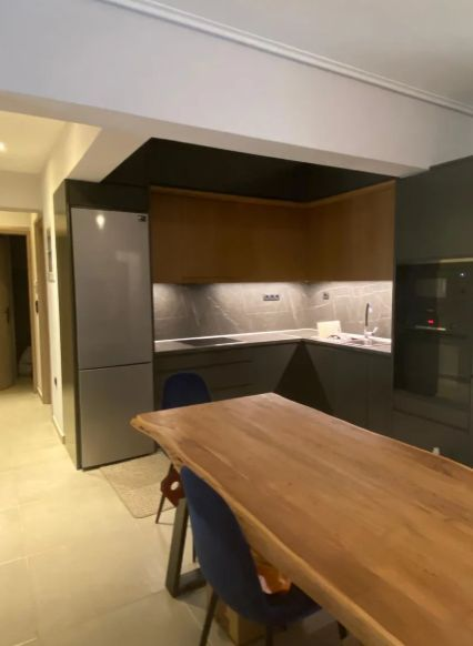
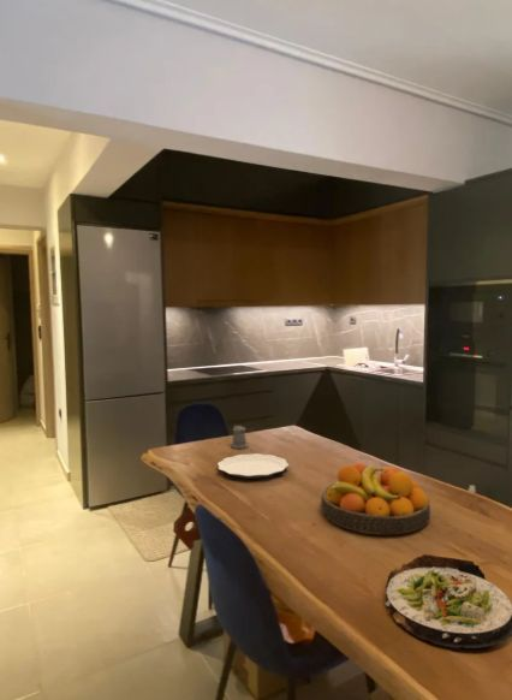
+ pepper shaker [230,425,255,450]
+ salad plate [383,553,512,651]
+ fruit bowl [320,462,431,535]
+ plate [216,452,290,480]
